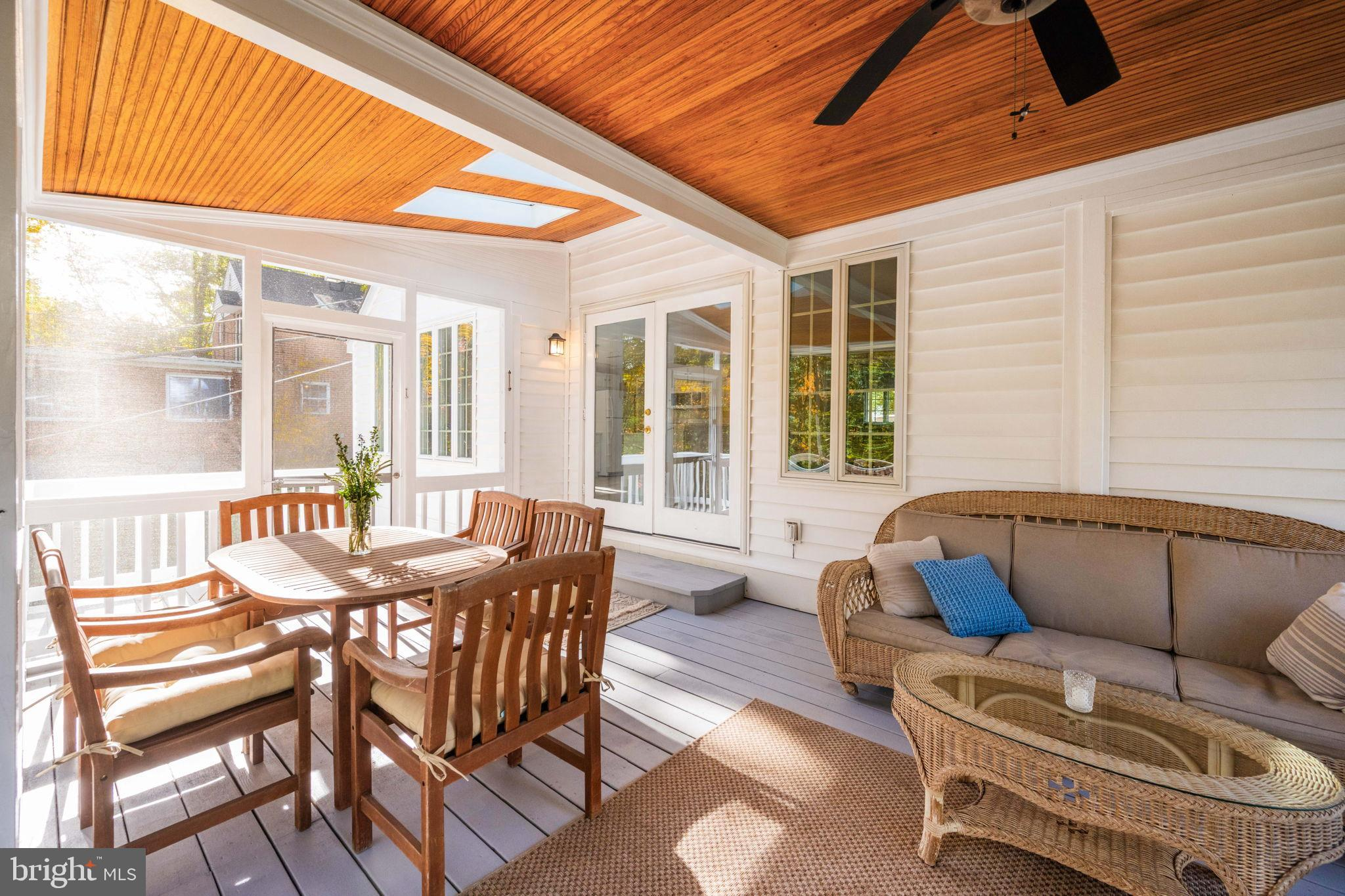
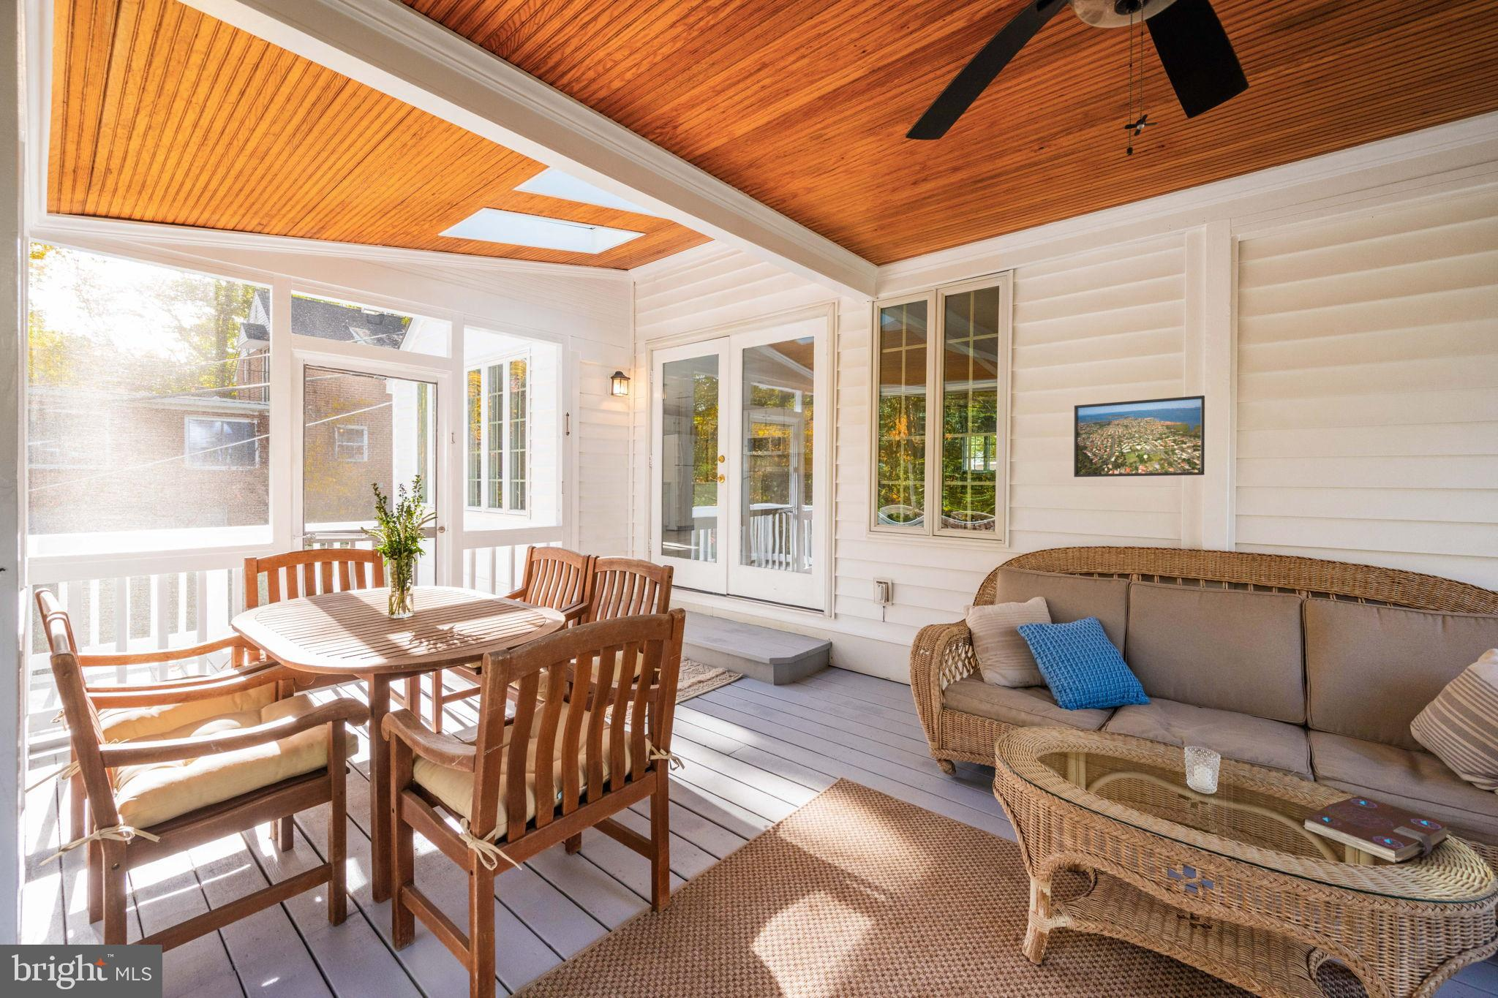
+ book [1302,795,1452,863]
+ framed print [1073,394,1205,478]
